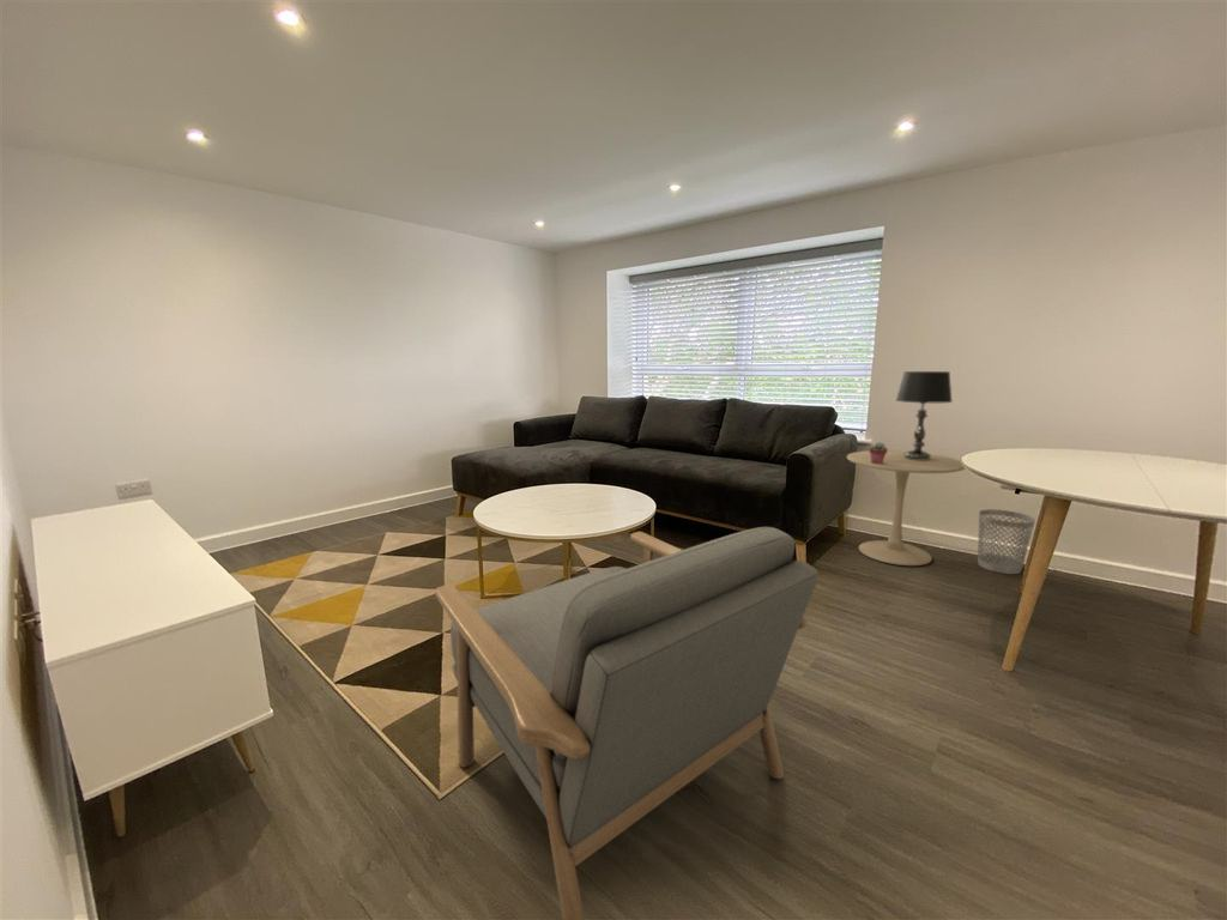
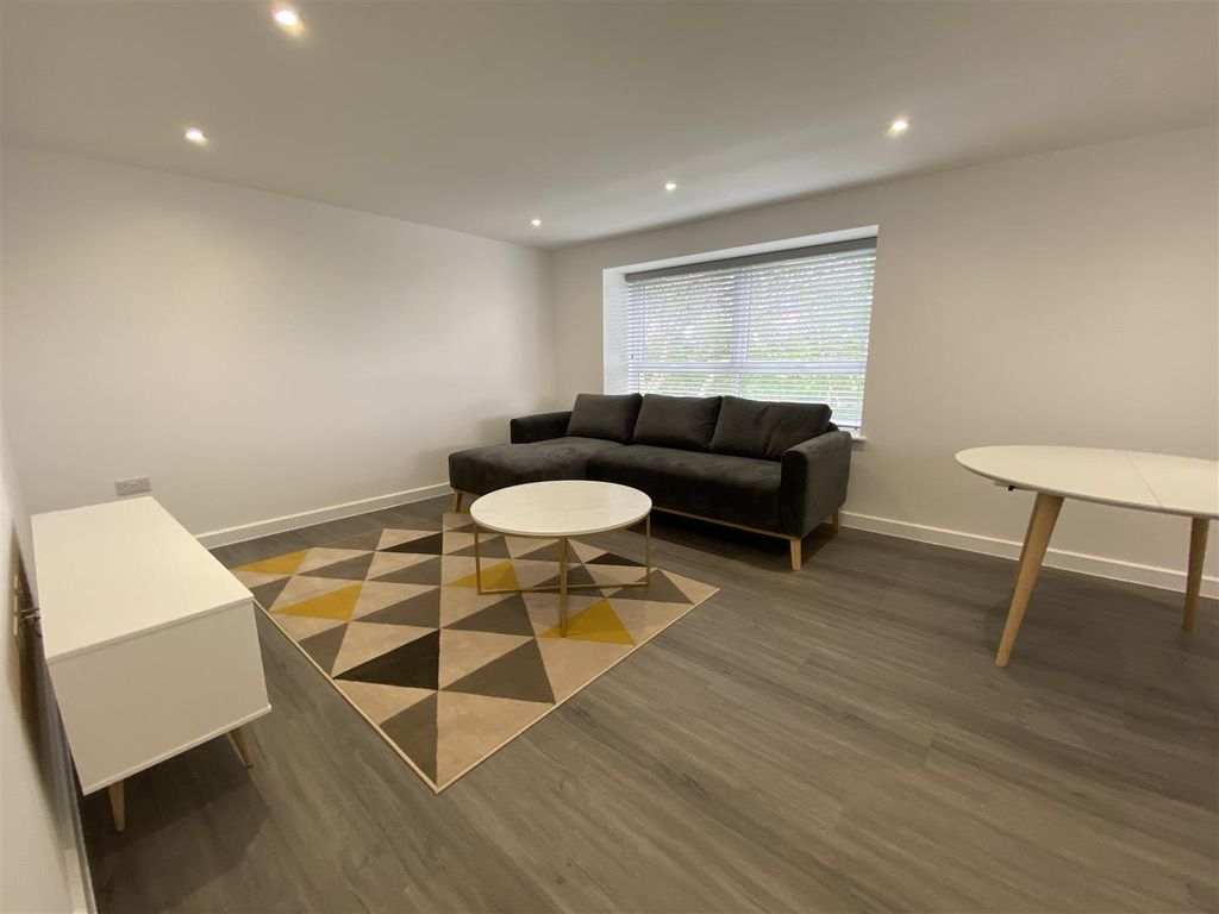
- armchair [434,526,820,920]
- side table [846,449,966,567]
- potted succulent [868,441,889,464]
- table lamp [895,370,954,460]
- wastebasket [977,508,1036,575]
